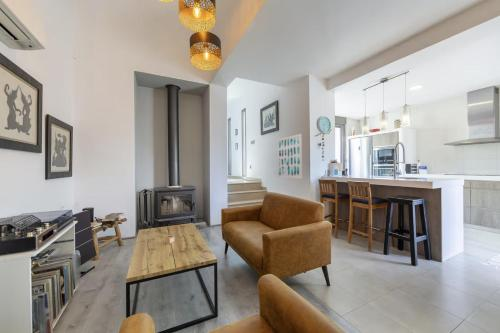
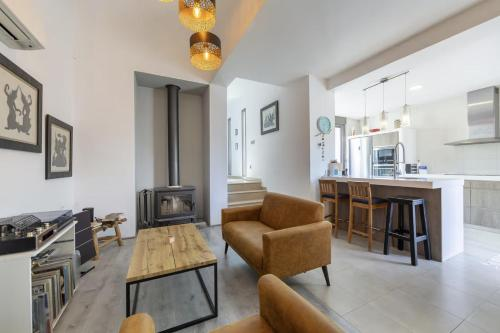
- wall art [275,133,303,180]
